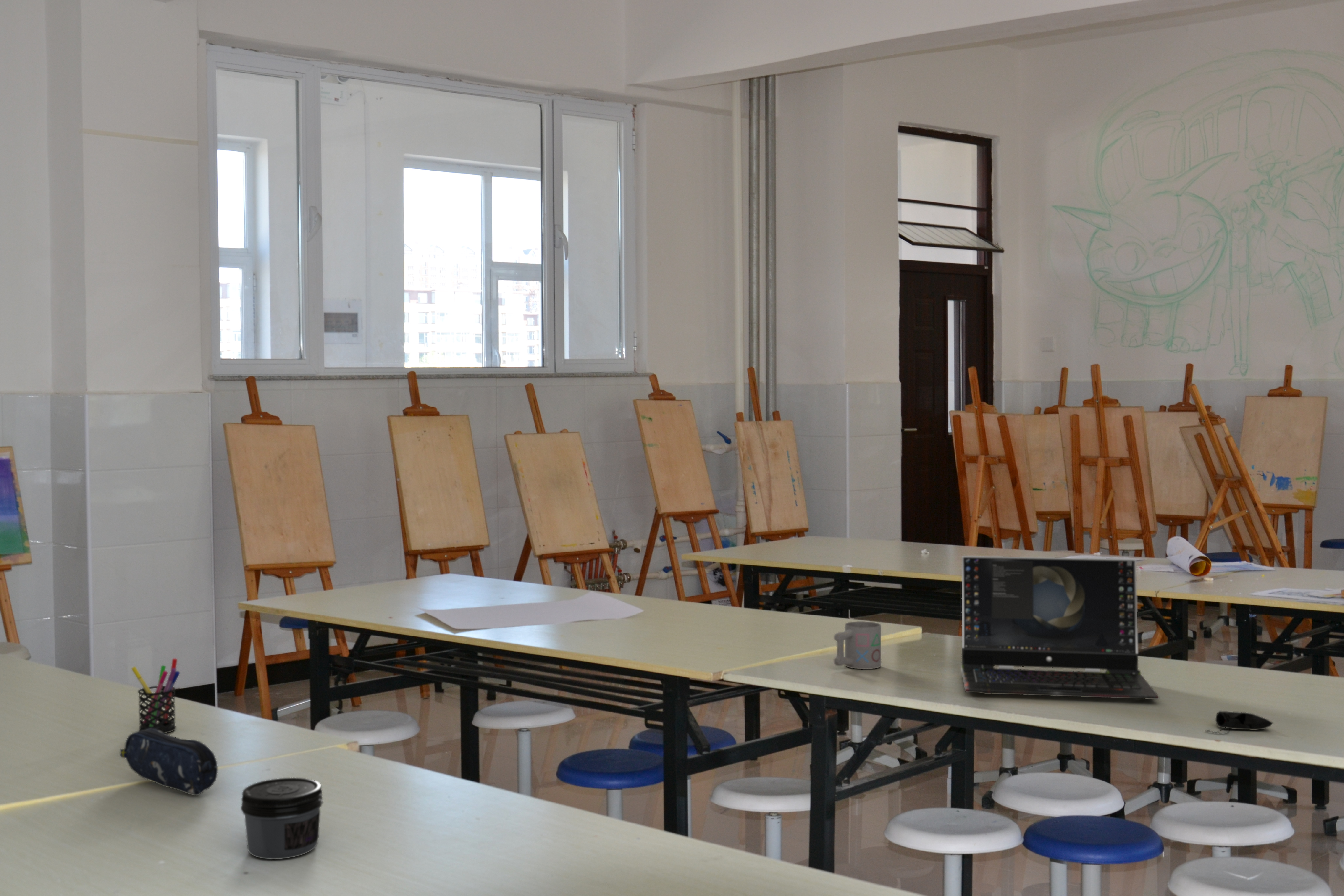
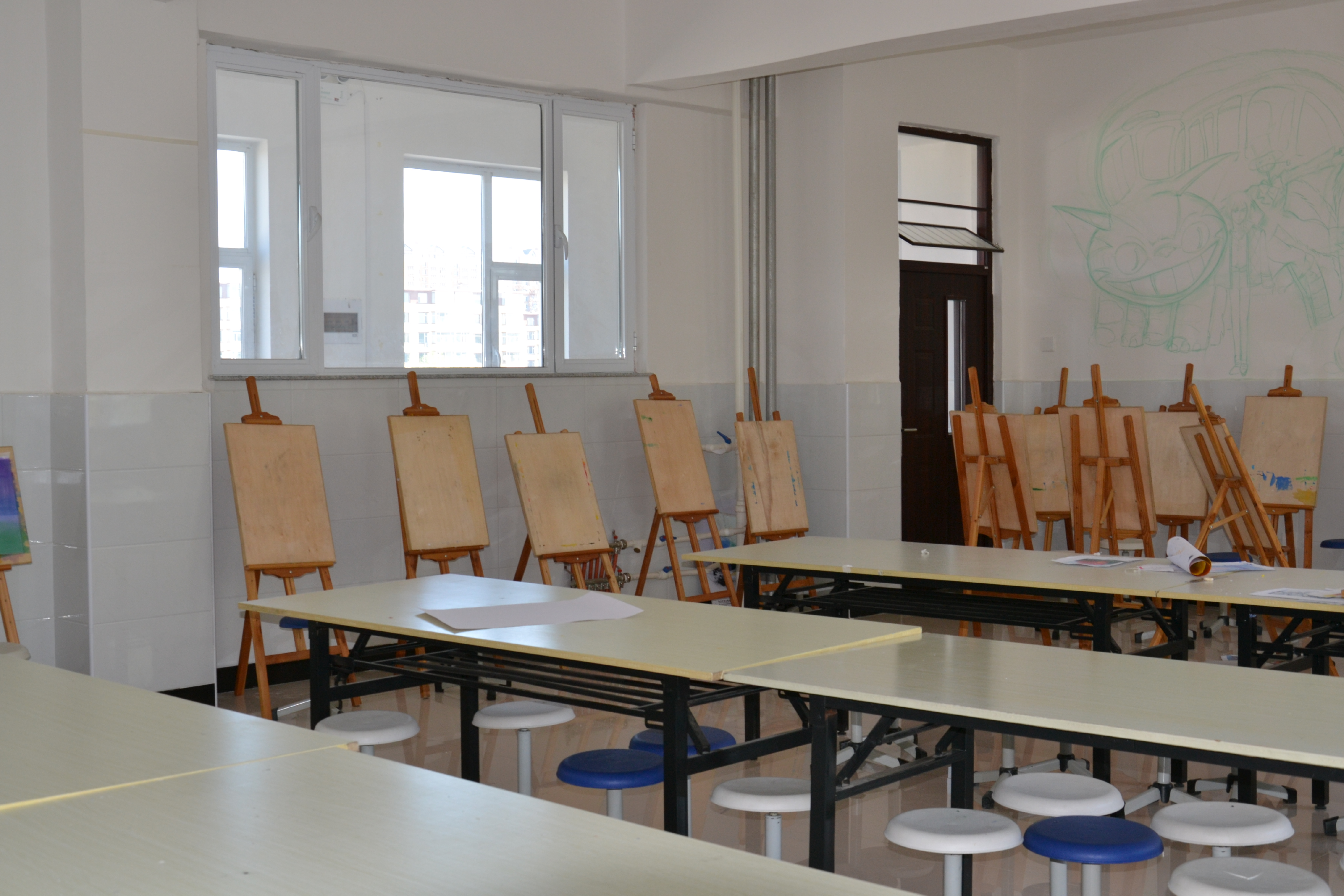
- laptop computer [961,555,1159,699]
- jar [241,777,324,860]
- mug [834,621,882,669]
- pouch [1205,711,1273,734]
- pencil case [120,728,218,796]
- pen holder [131,658,180,733]
